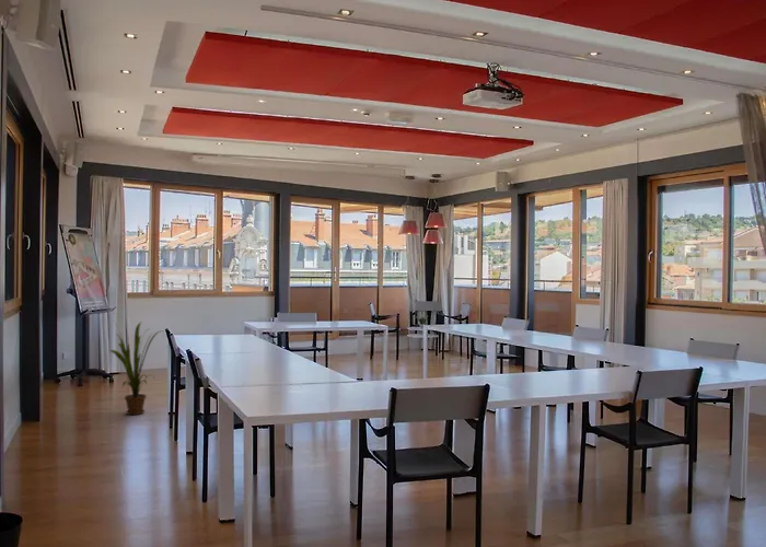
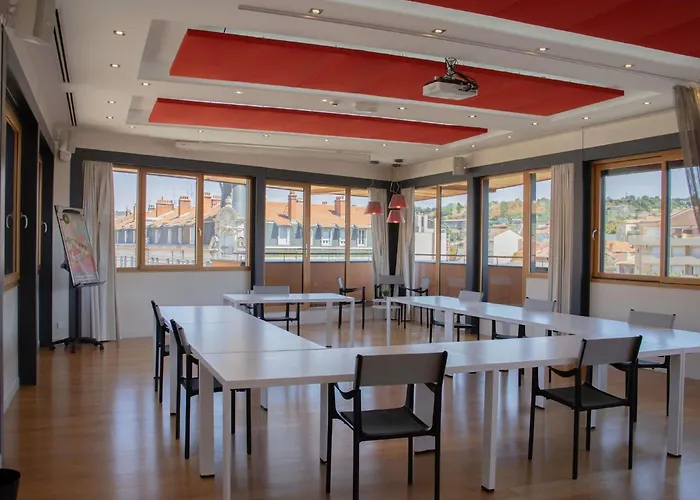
- house plant [108,321,164,416]
